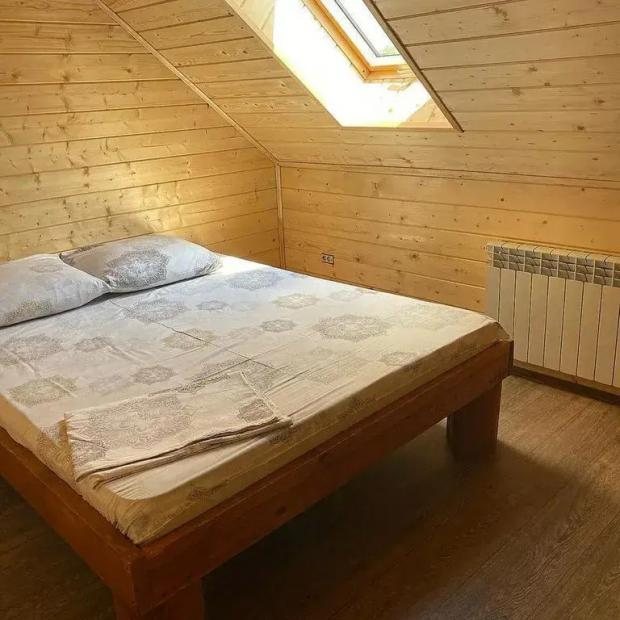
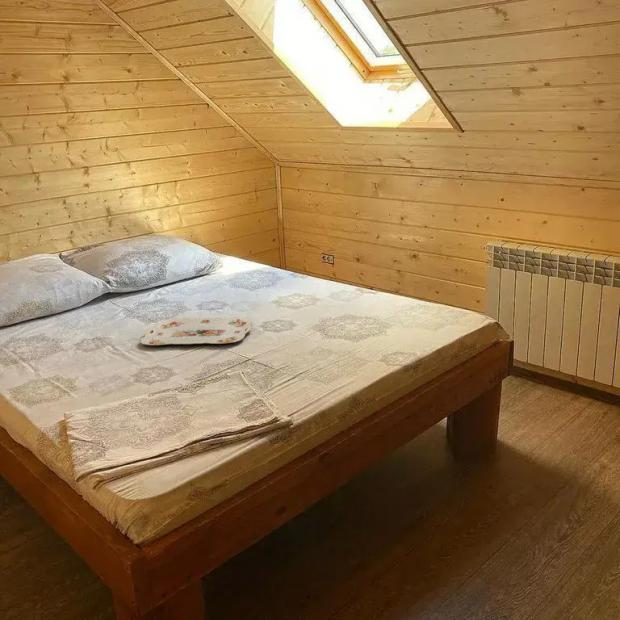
+ serving tray [139,316,253,346]
